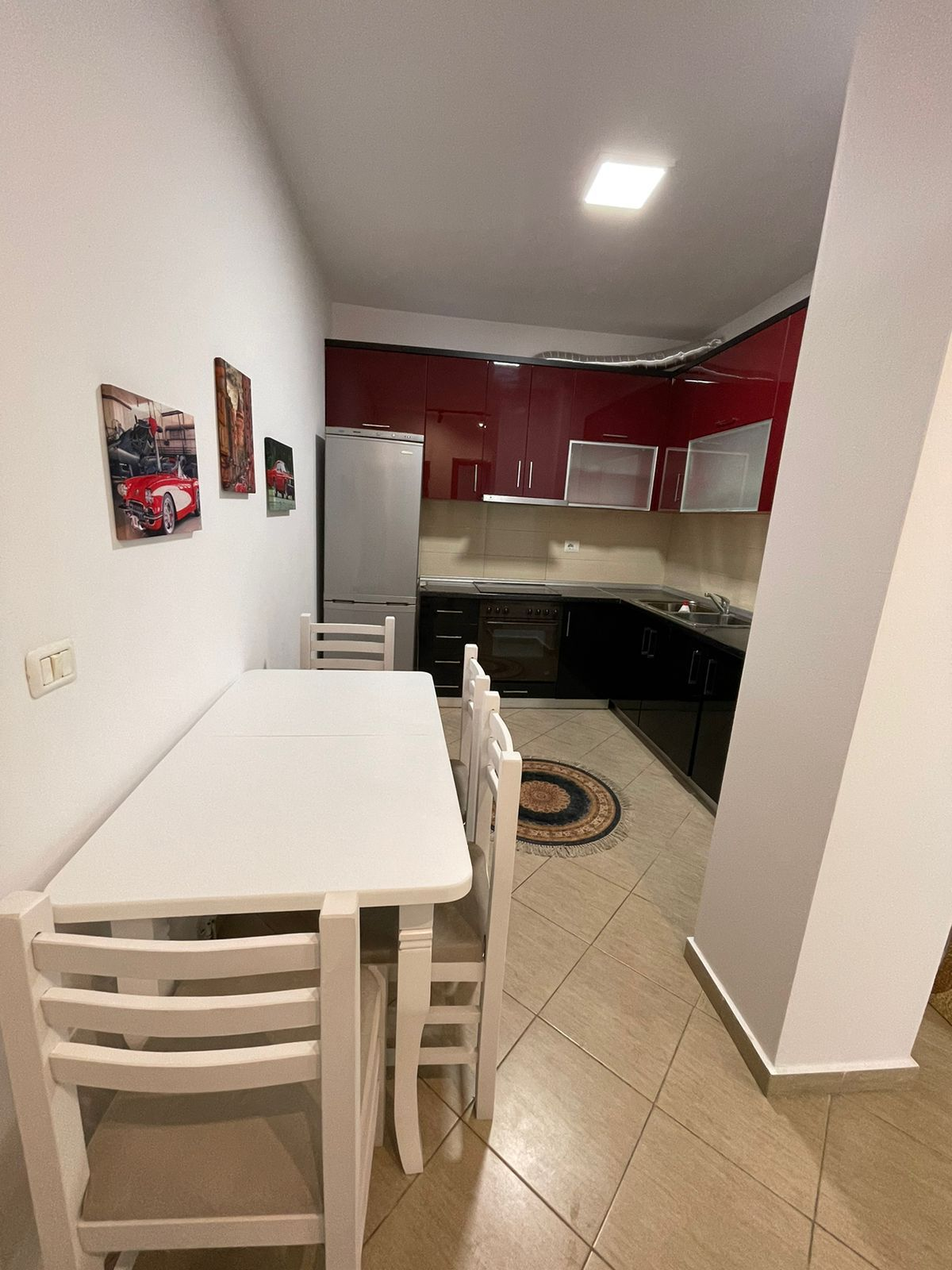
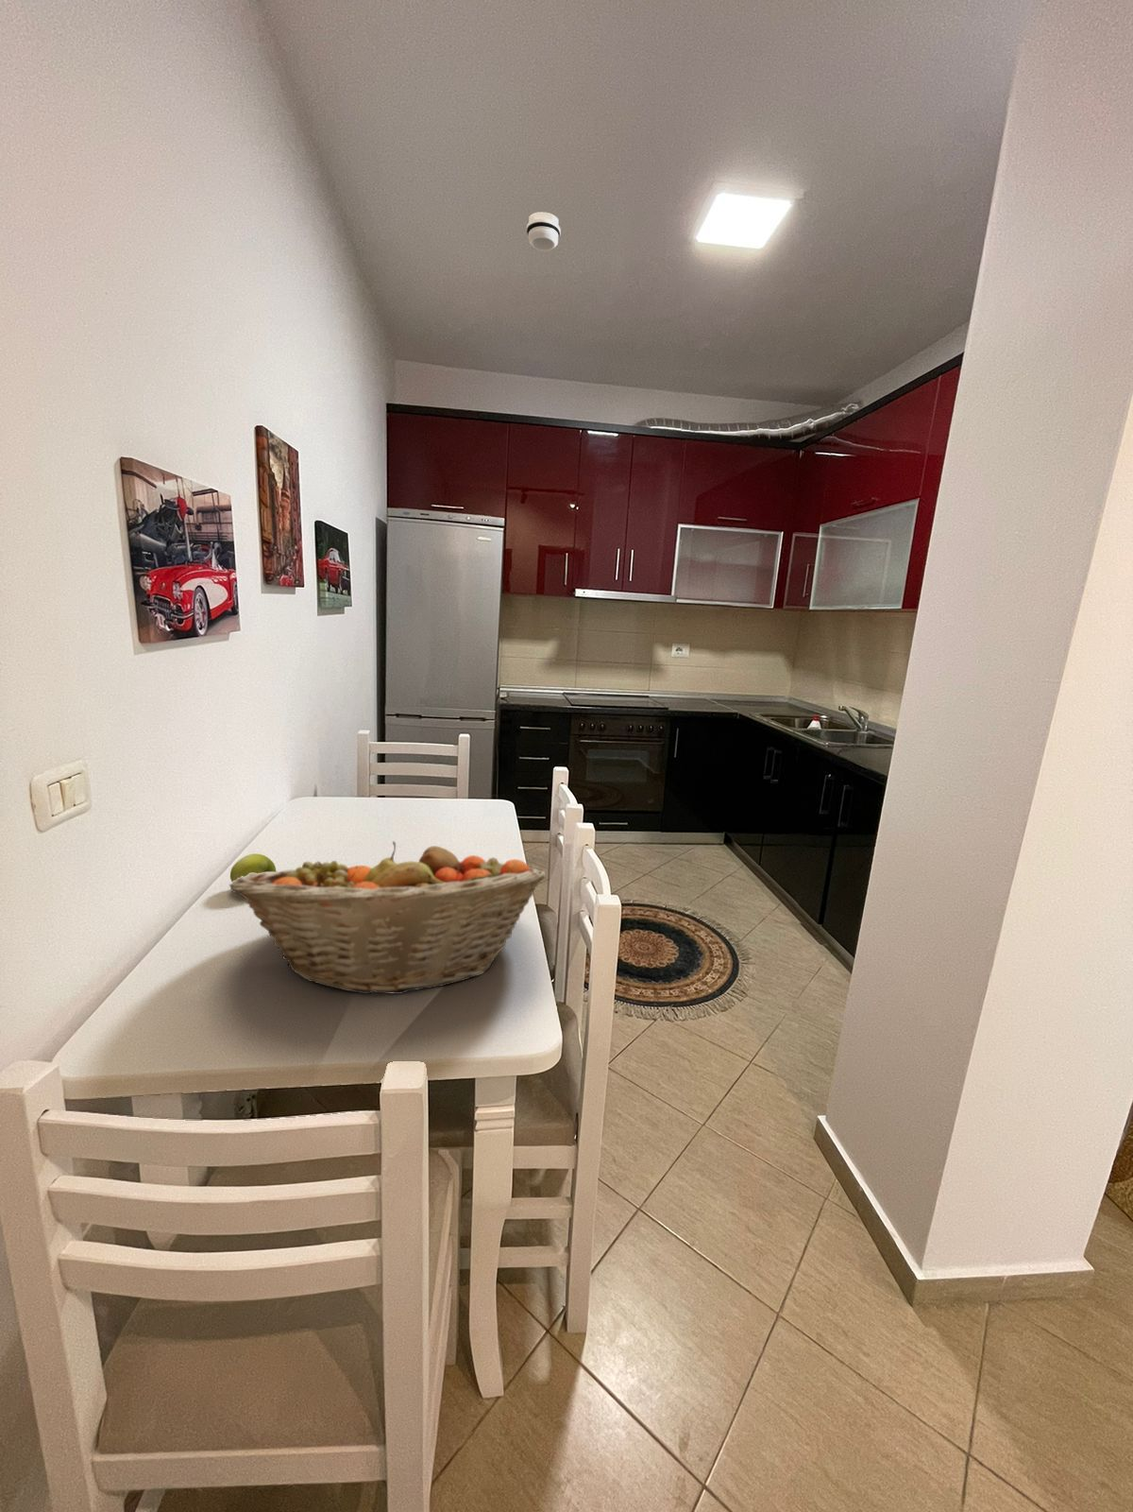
+ fruit basket [229,841,546,995]
+ apple [230,852,277,882]
+ smoke detector [526,211,562,252]
